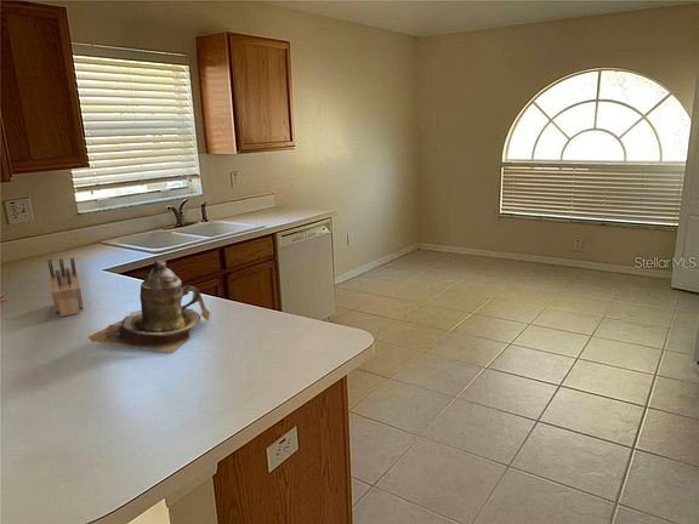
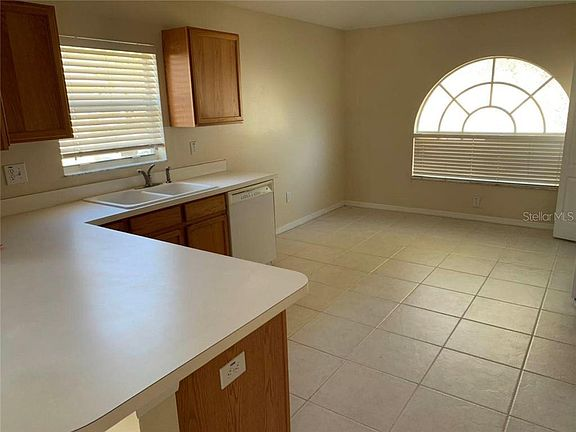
- knife block [46,257,85,318]
- teapot [87,260,211,354]
